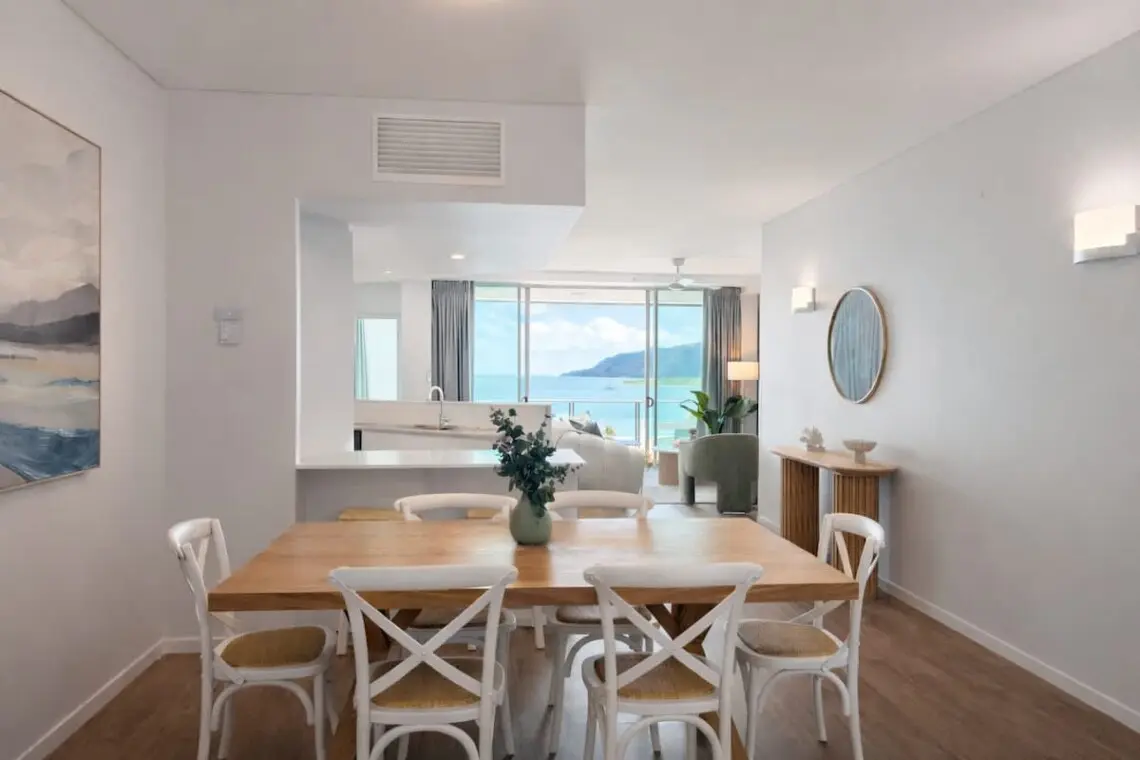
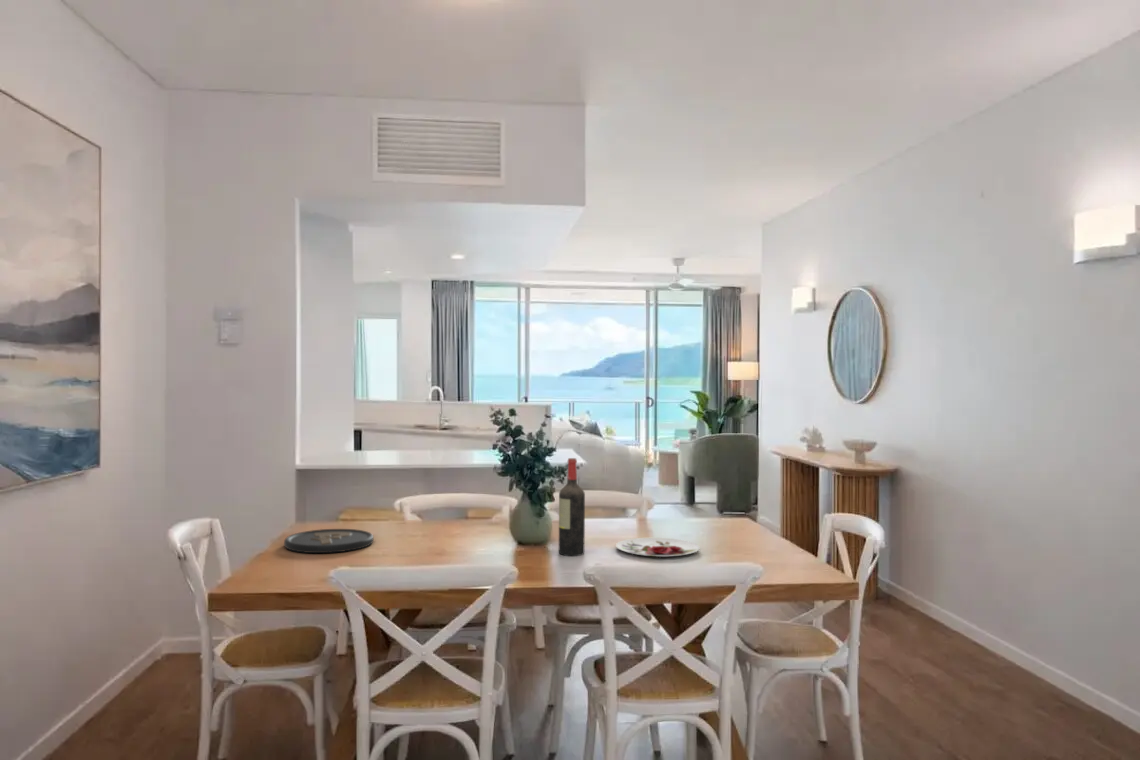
+ plate [615,537,701,558]
+ wine bottle [558,457,586,557]
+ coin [283,528,374,554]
